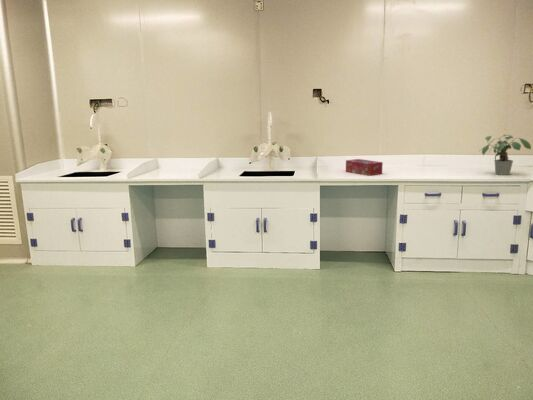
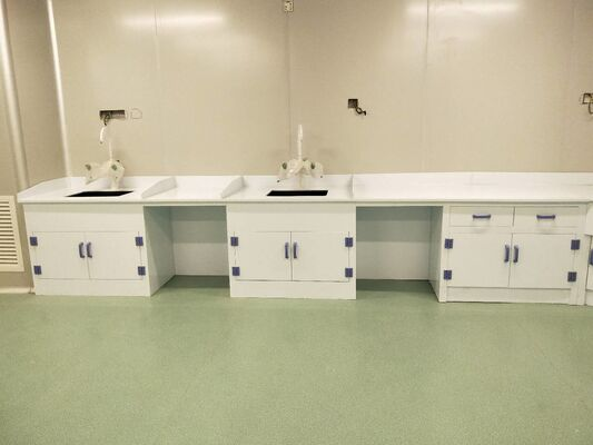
- potted plant [478,134,532,176]
- tissue box [345,158,384,177]
